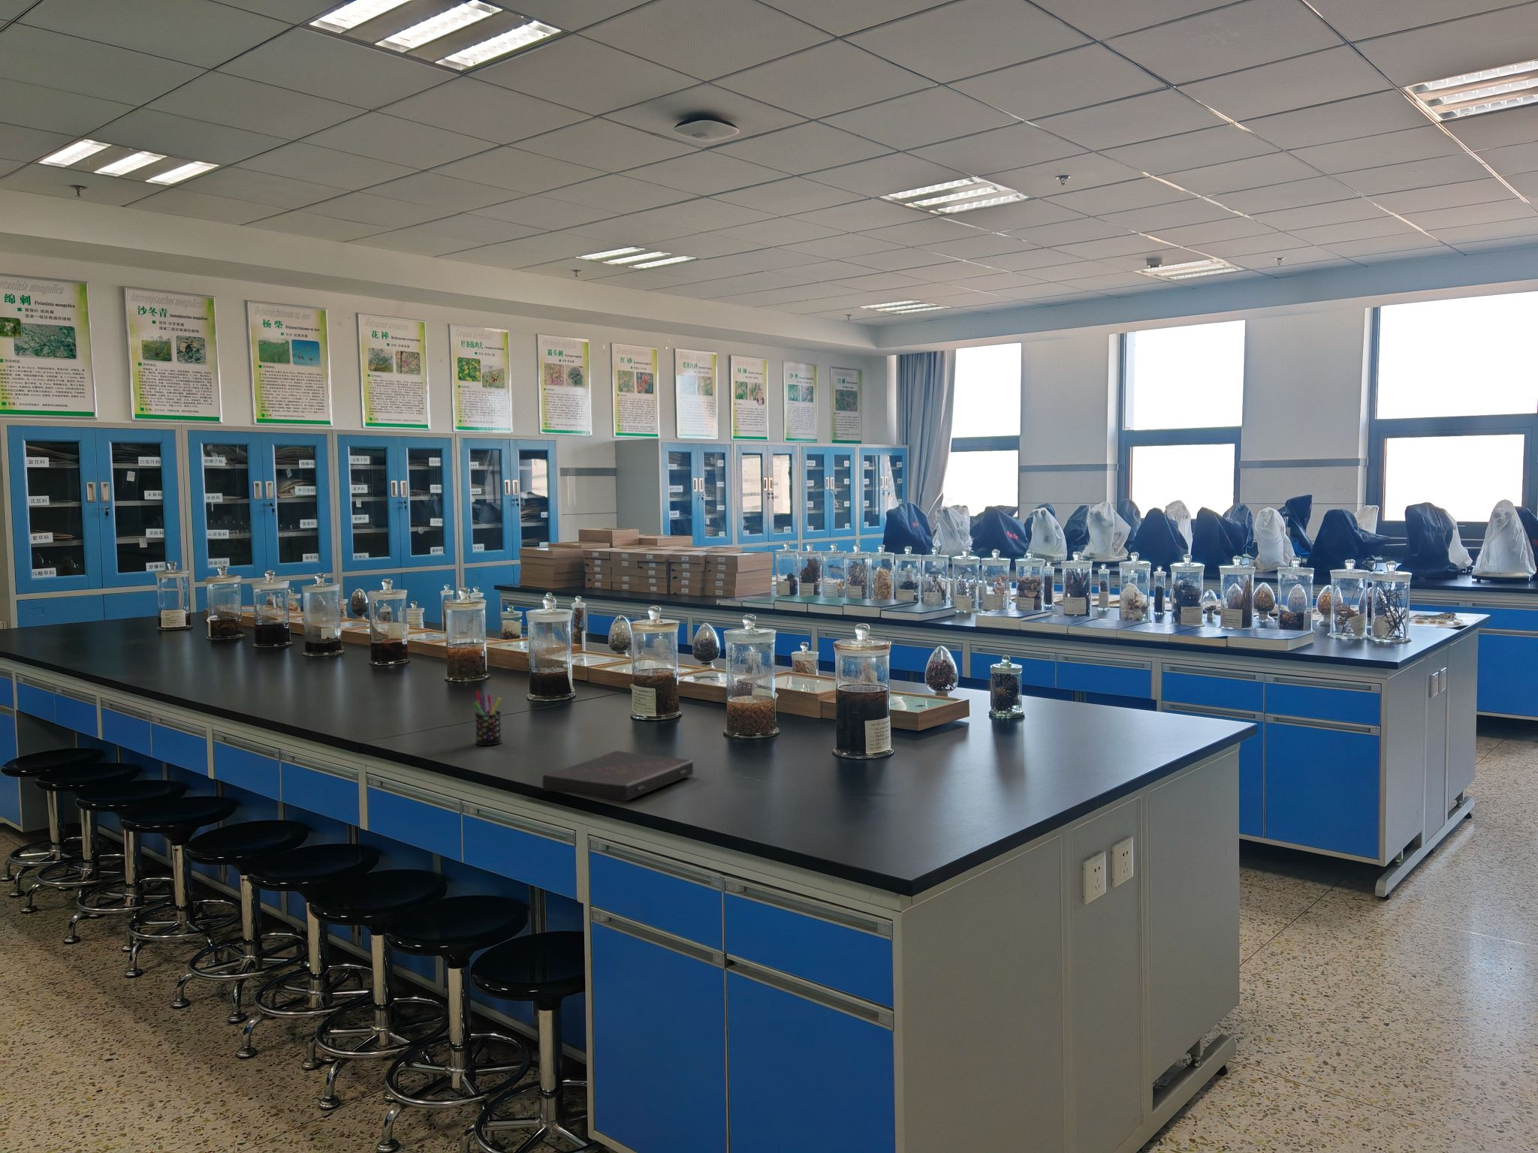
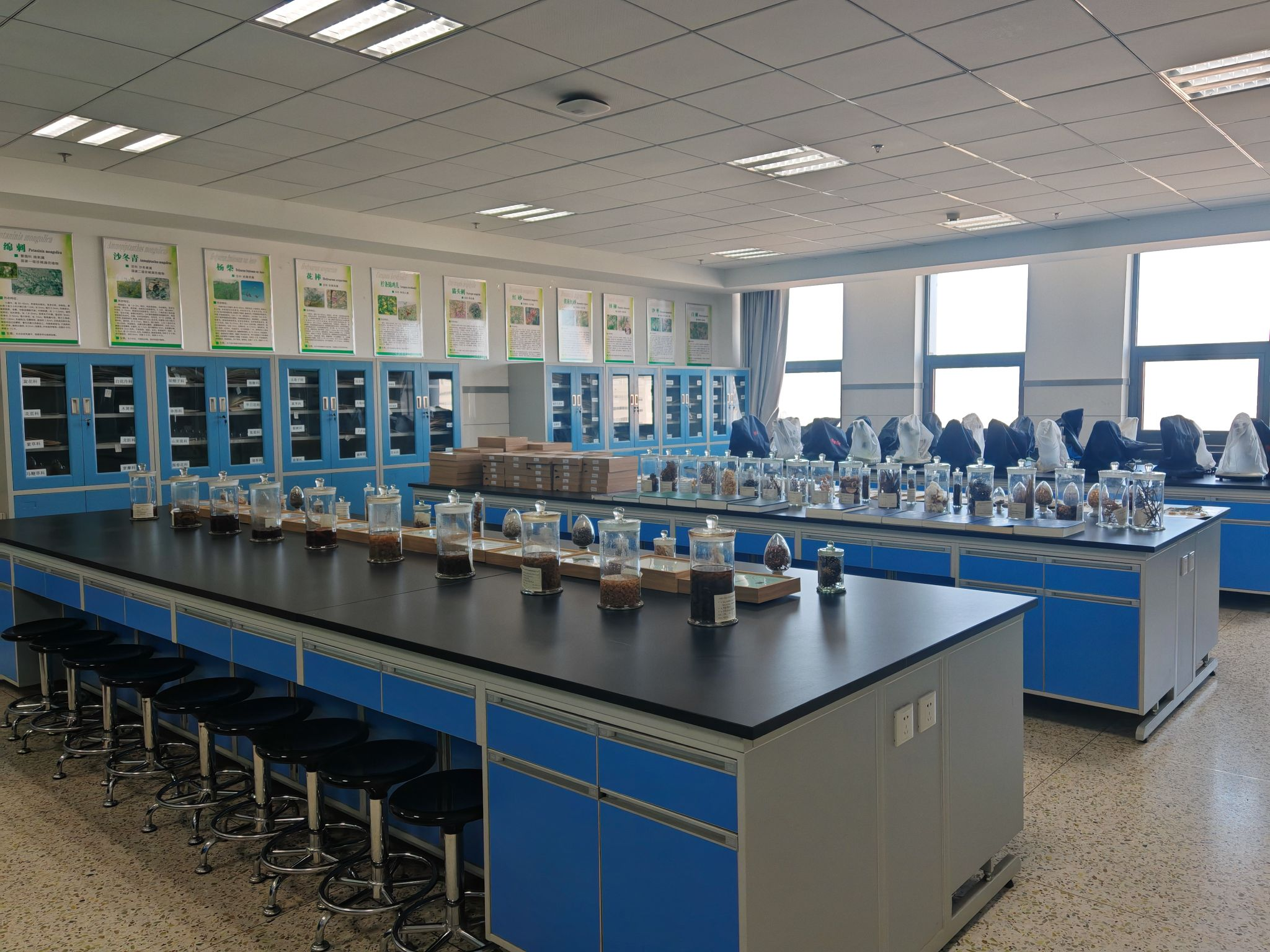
- pen holder [472,690,503,746]
- book [541,750,694,802]
